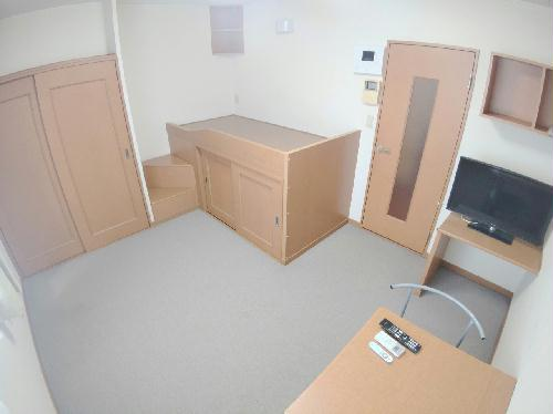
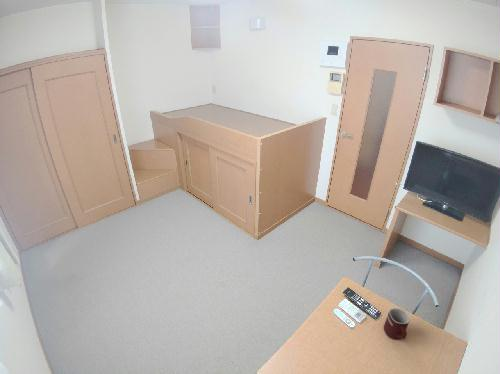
+ mug [383,307,411,340]
